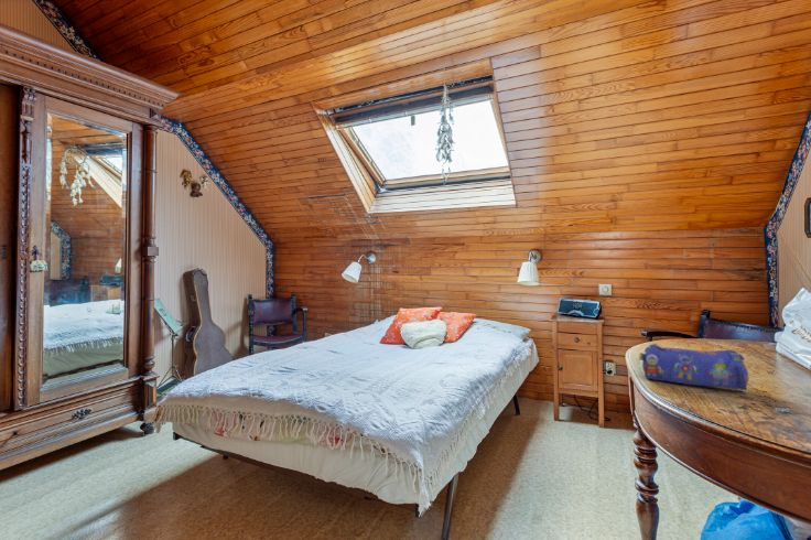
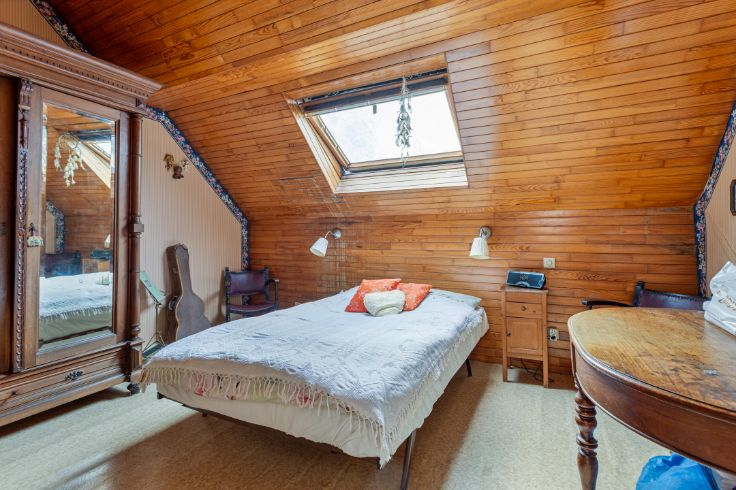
- pencil case [638,342,749,391]
